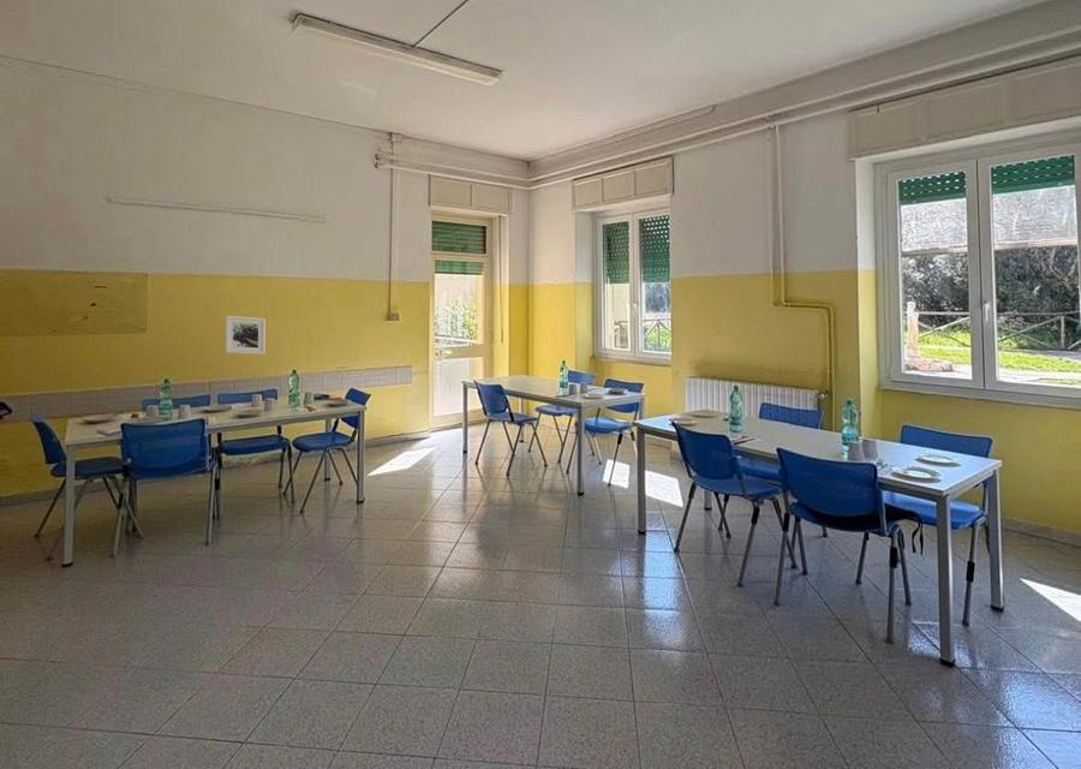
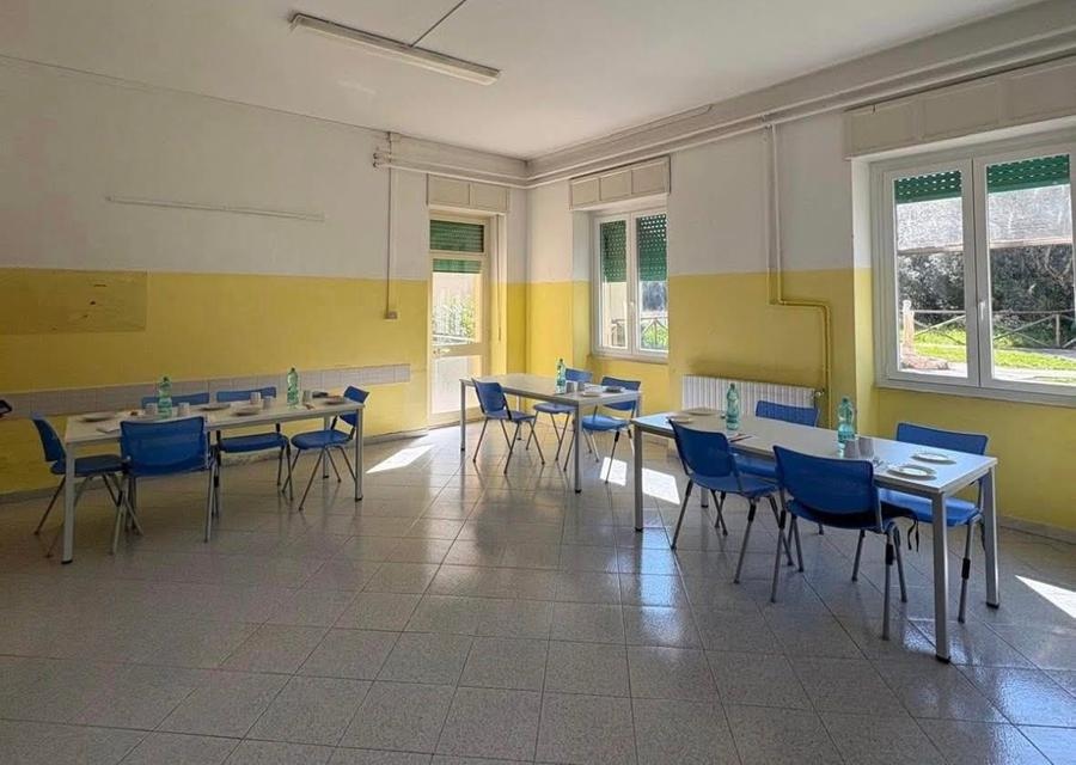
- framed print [225,315,267,356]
